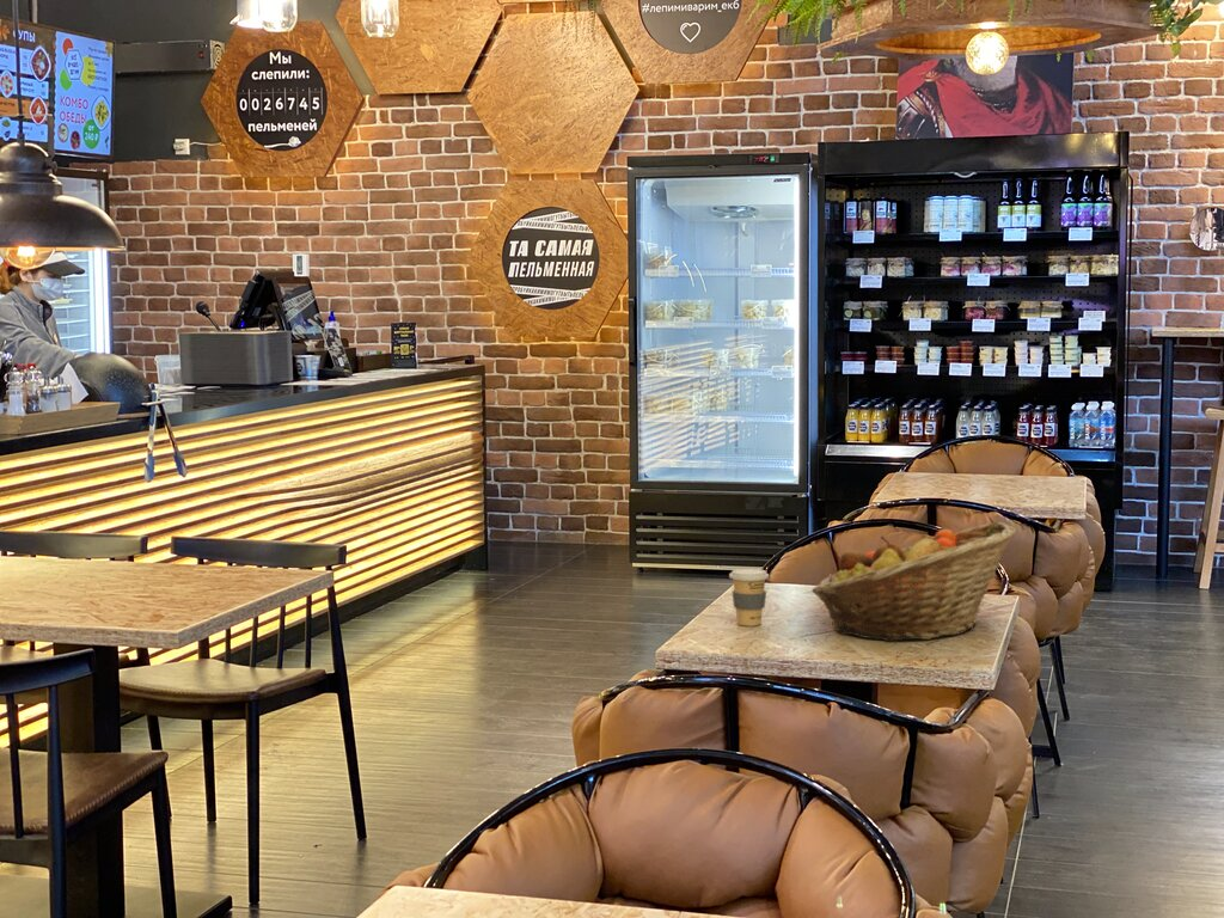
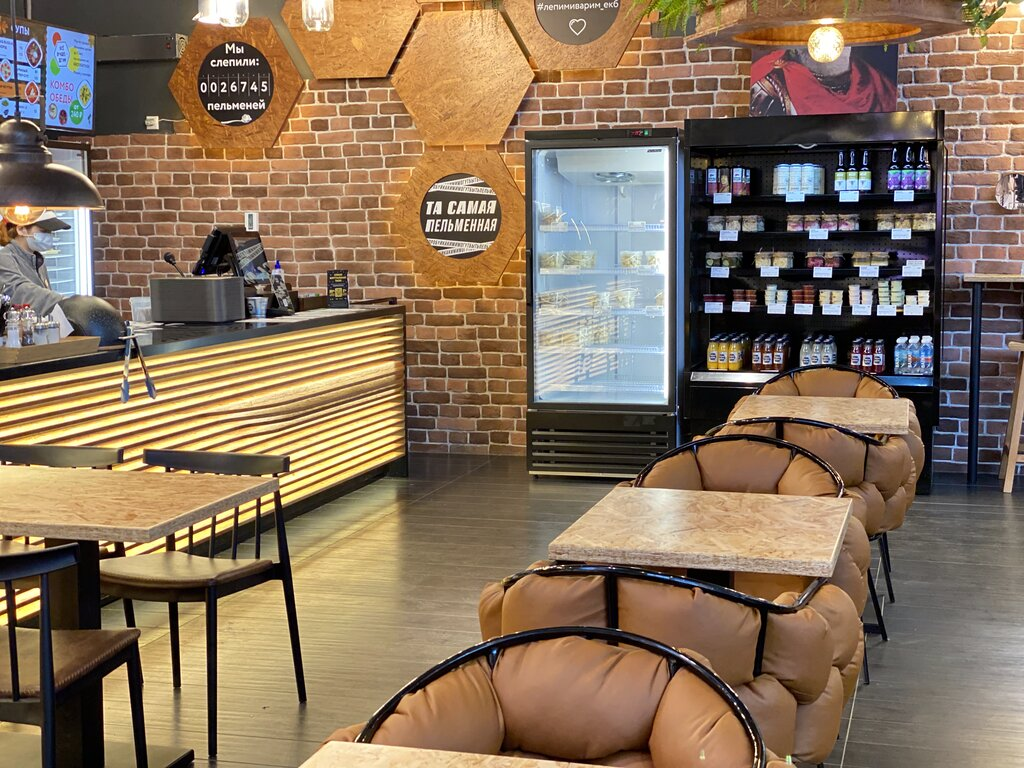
- fruit basket [810,521,1017,643]
- coffee cup [728,568,770,628]
